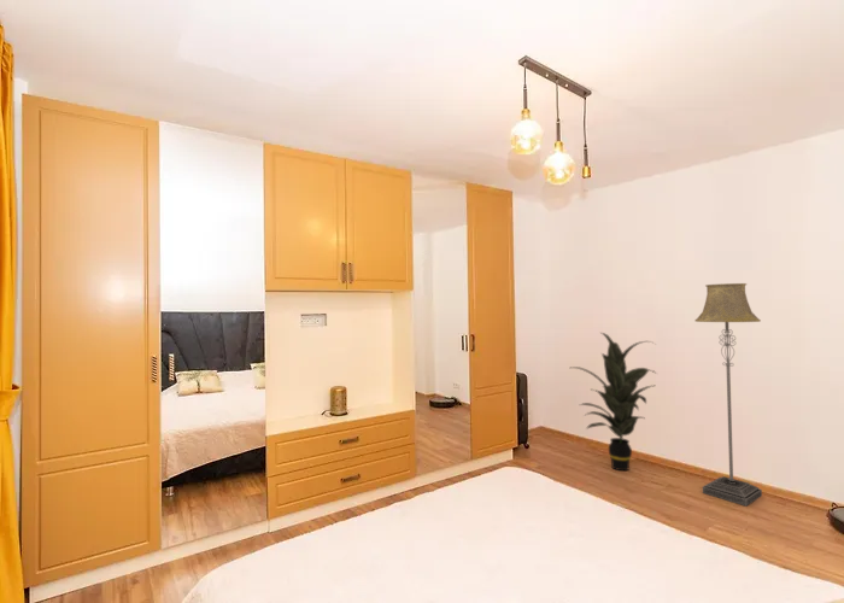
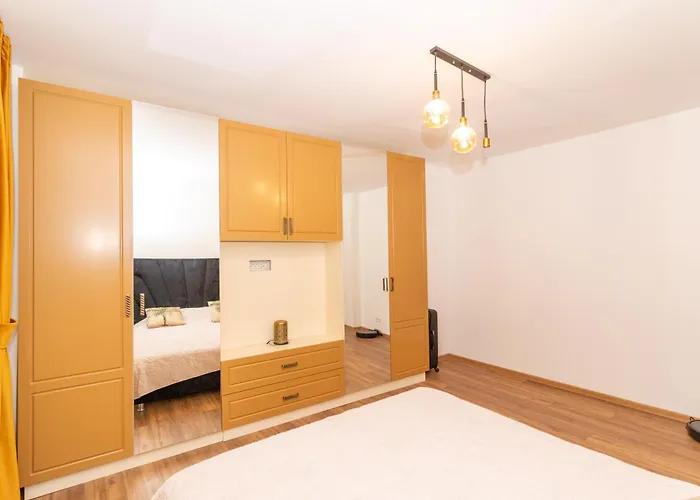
- floor lamp [693,282,763,507]
- indoor plant [570,332,658,472]
